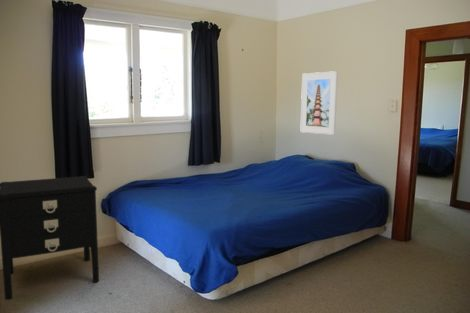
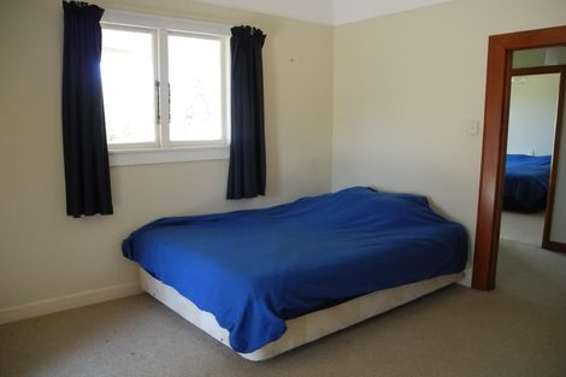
- nightstand [0,175,100,301]
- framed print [299,70,339,136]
